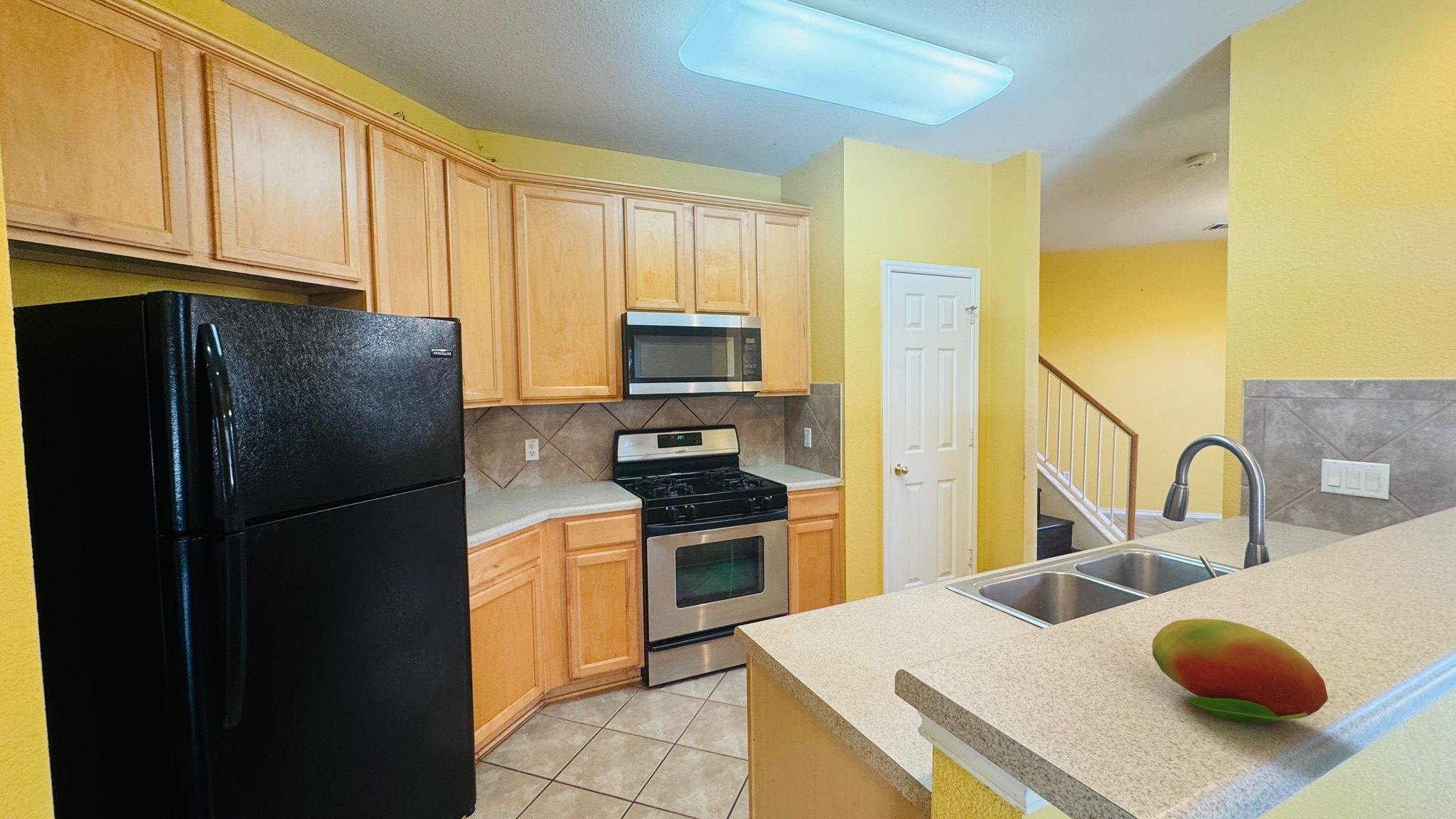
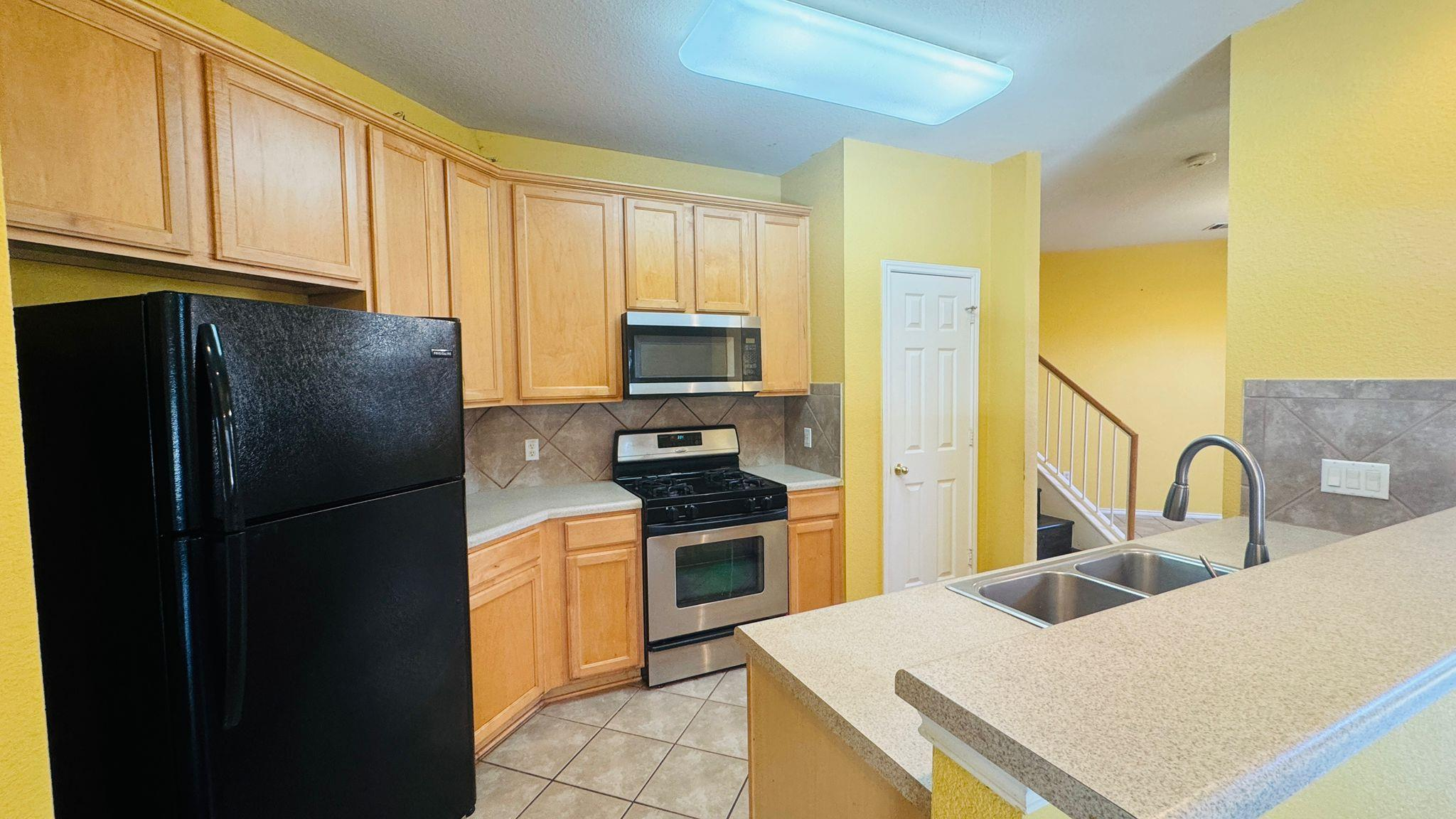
- fruit [1152,618,1329,724]
